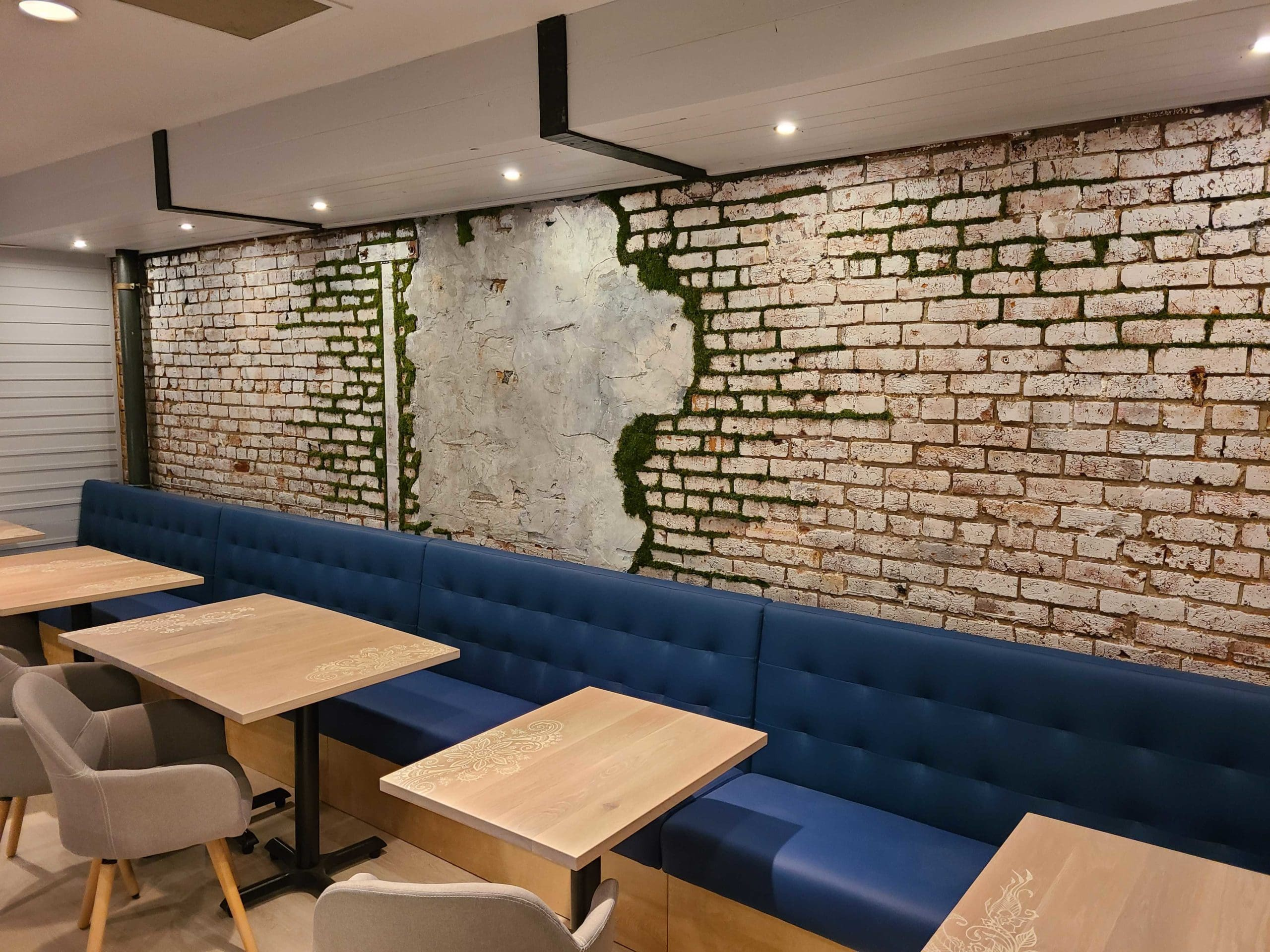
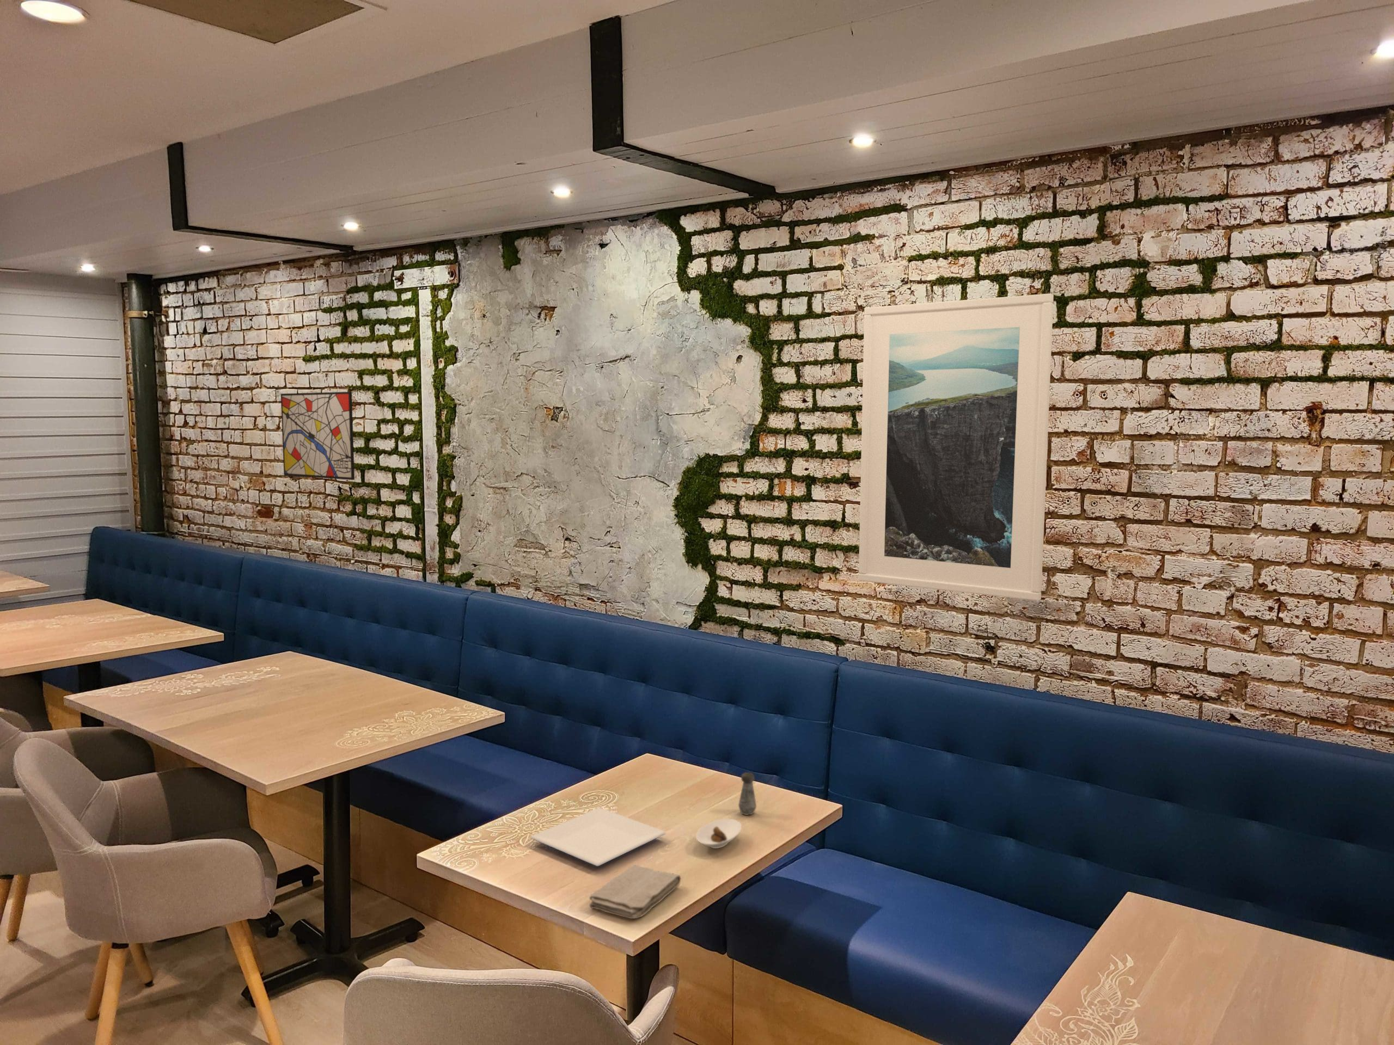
+ saucer [696,818,742,849]
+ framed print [858,293,1054,602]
+ plate [530,807,667,867]
+ wall art [280,392,355,481]
+ salt shaker [738,772,757,816]
+ washcloth [588,864,682,919]
